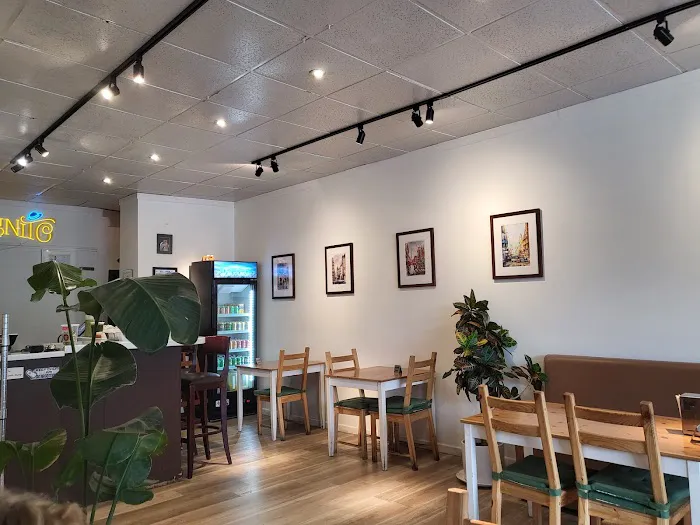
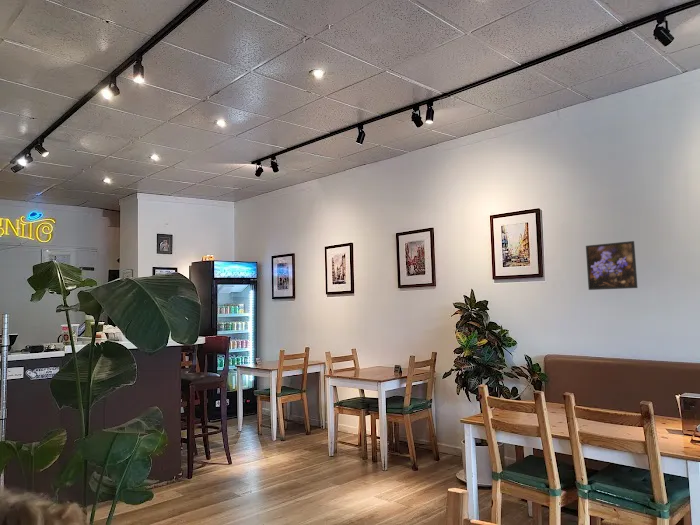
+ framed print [585,240,639,291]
